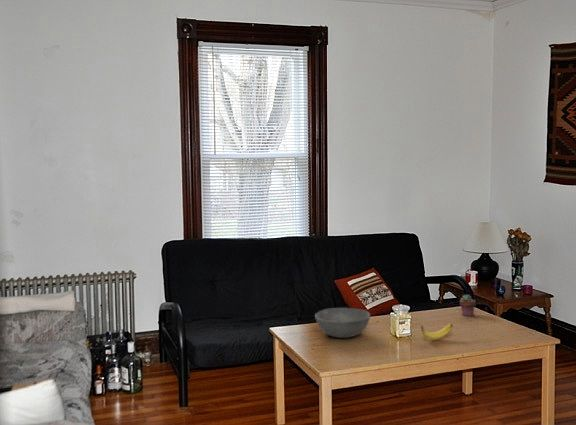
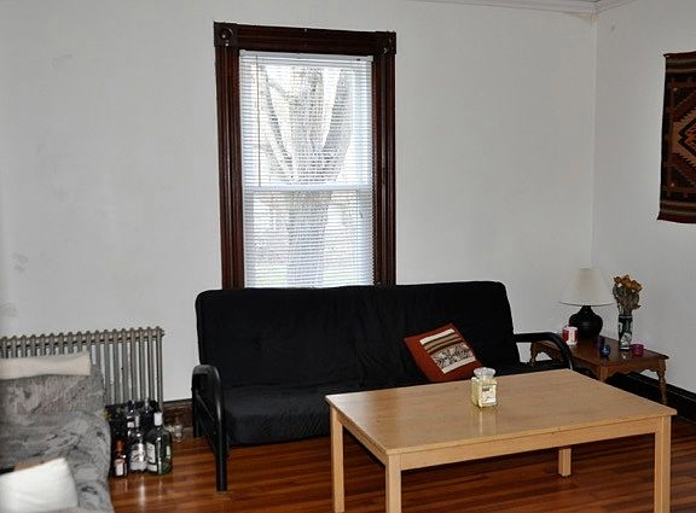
- potted succulent [459,294,477,317]
- banana [420,323,454,341]
- bowl [314,307,371,339]
